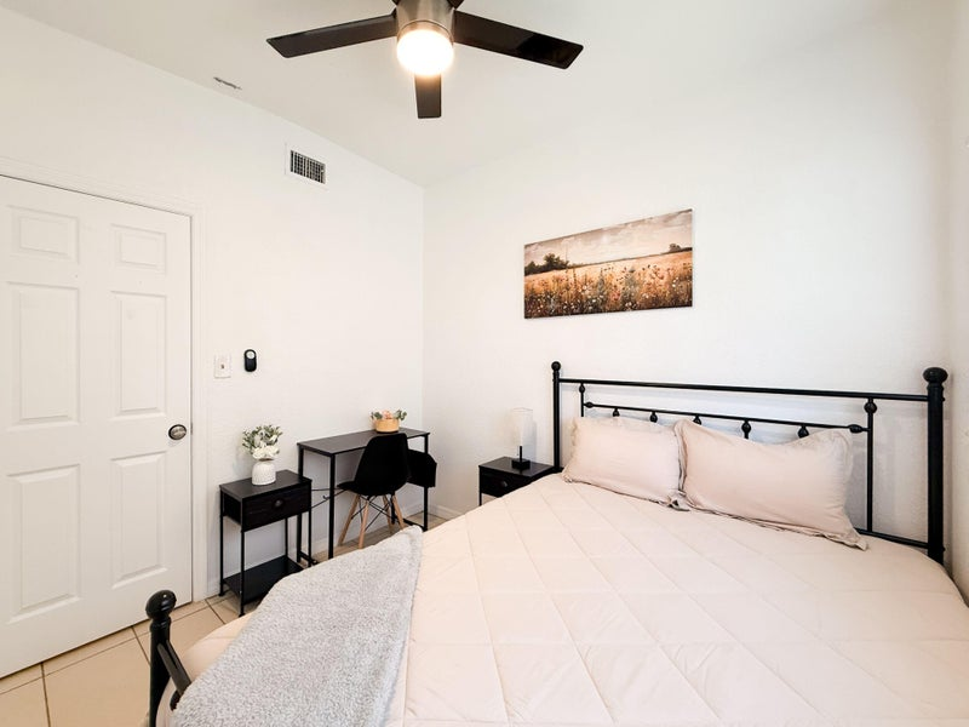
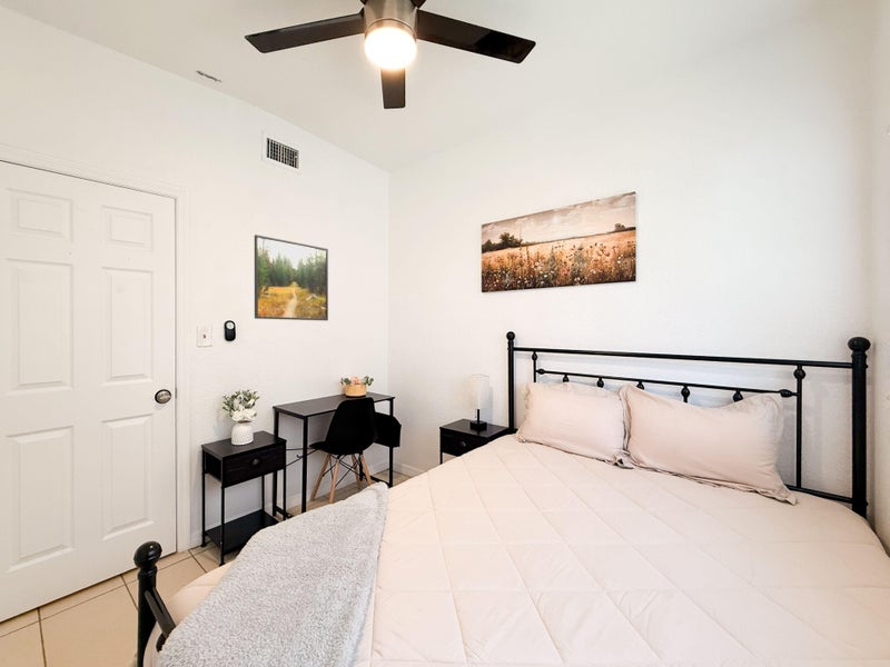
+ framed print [254,233,329,321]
